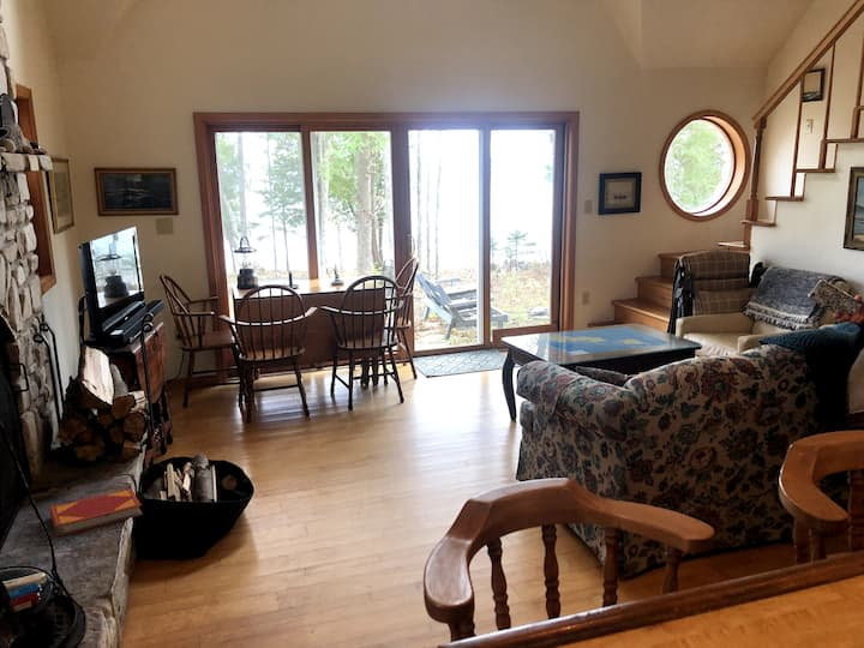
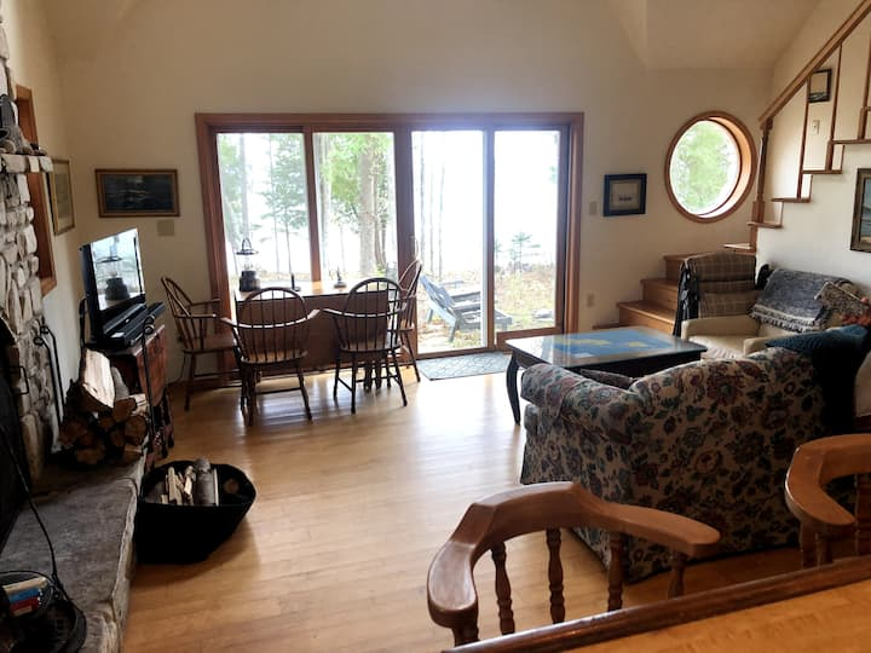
- hardback book [49,487,144,538]
